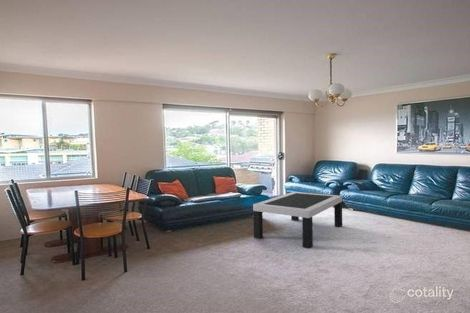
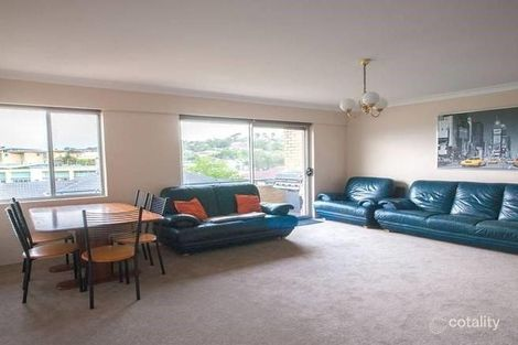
- coffee table [252,191,343,249]
